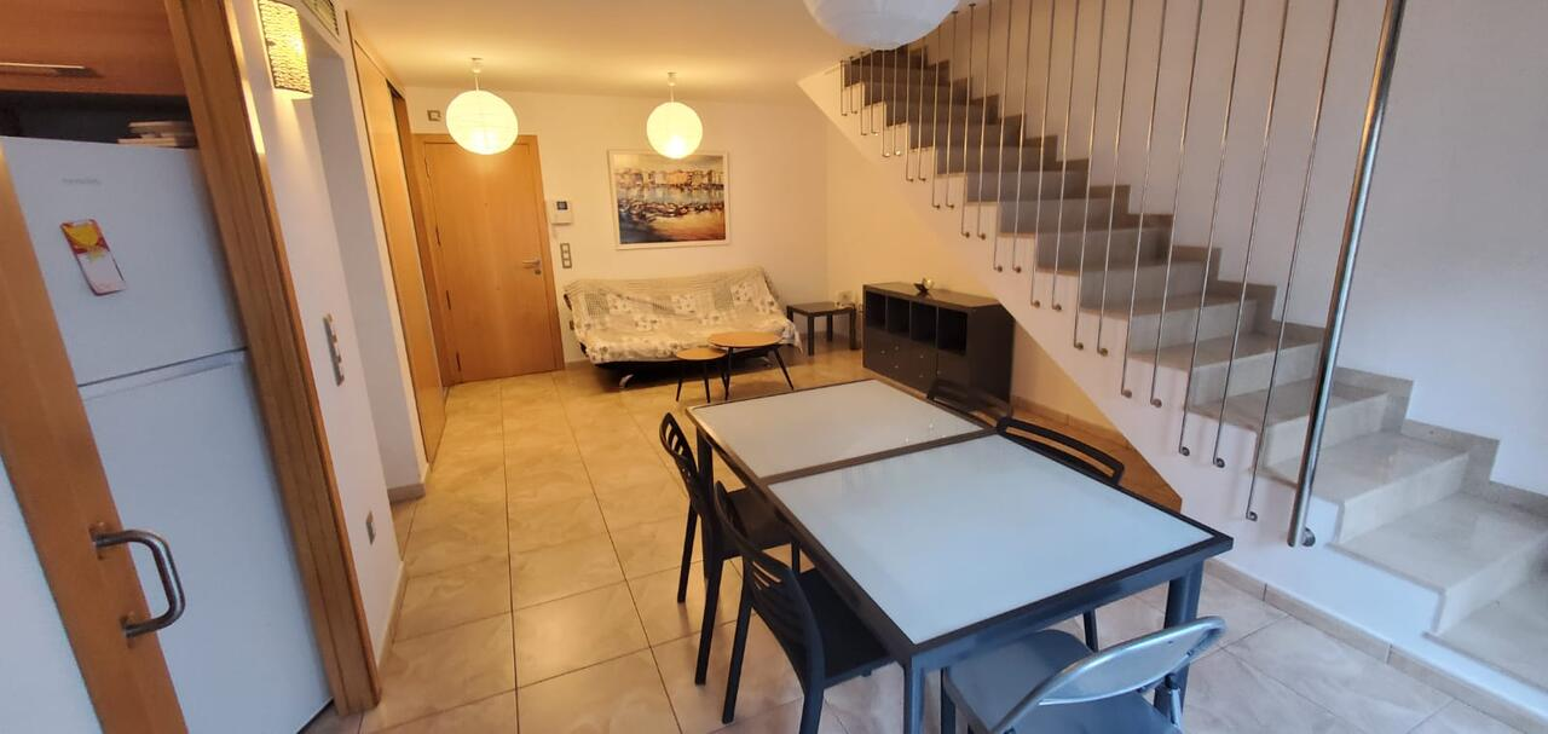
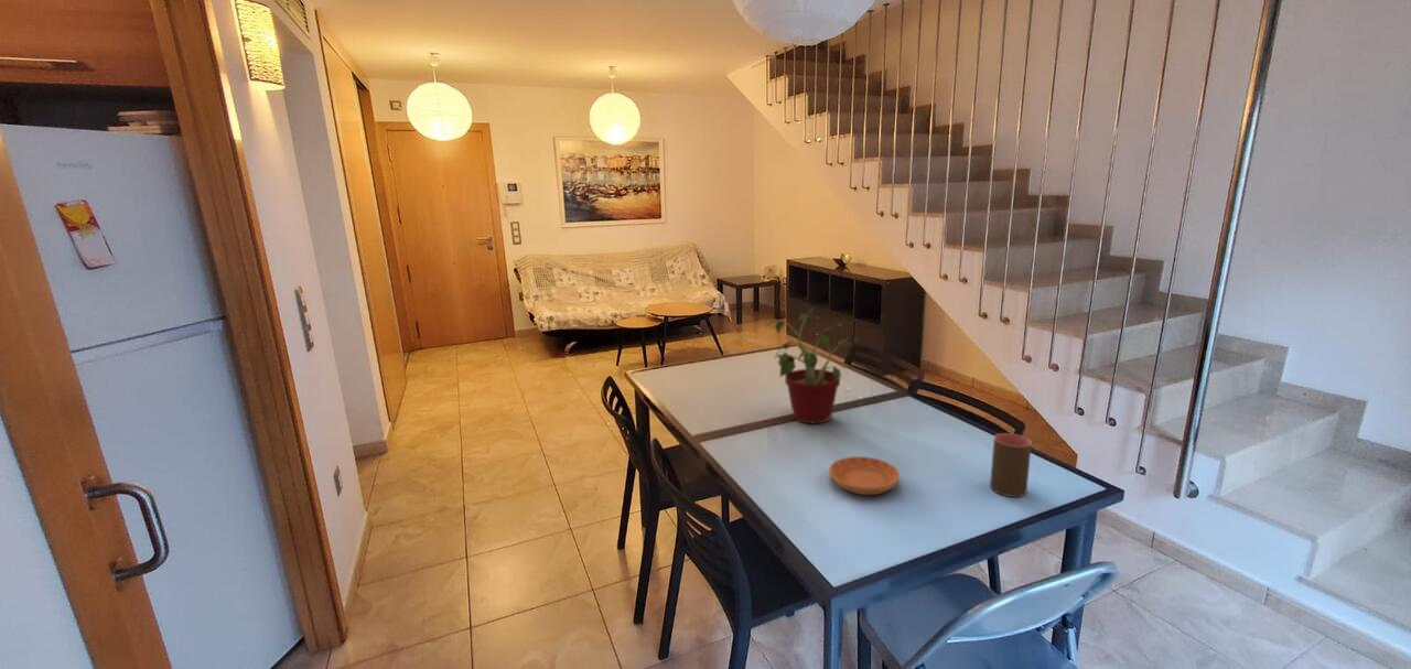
+ cup [989,432,1033,498]
+ potted plant [765,306,851,424]
+ saucer [828,455,901,496]
